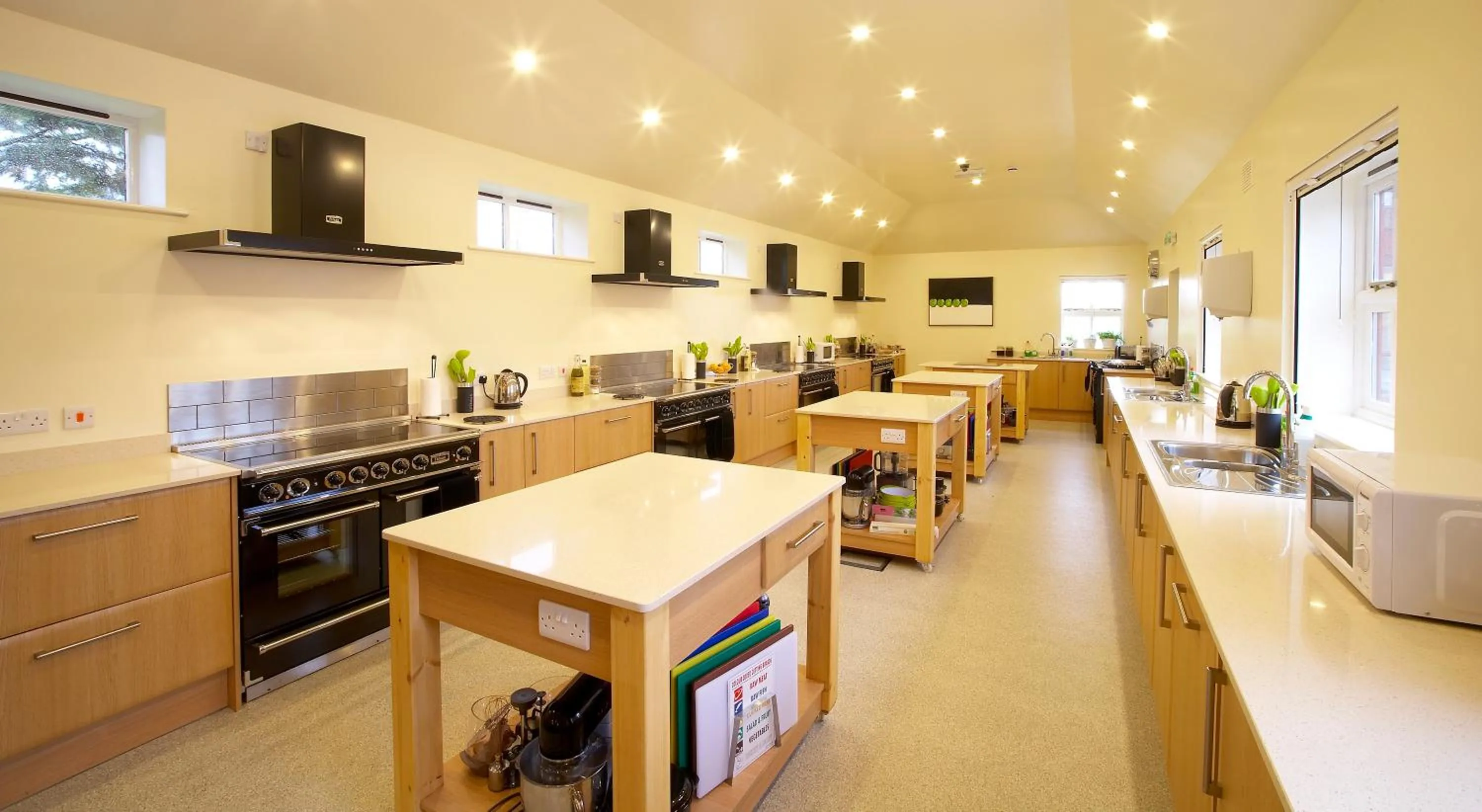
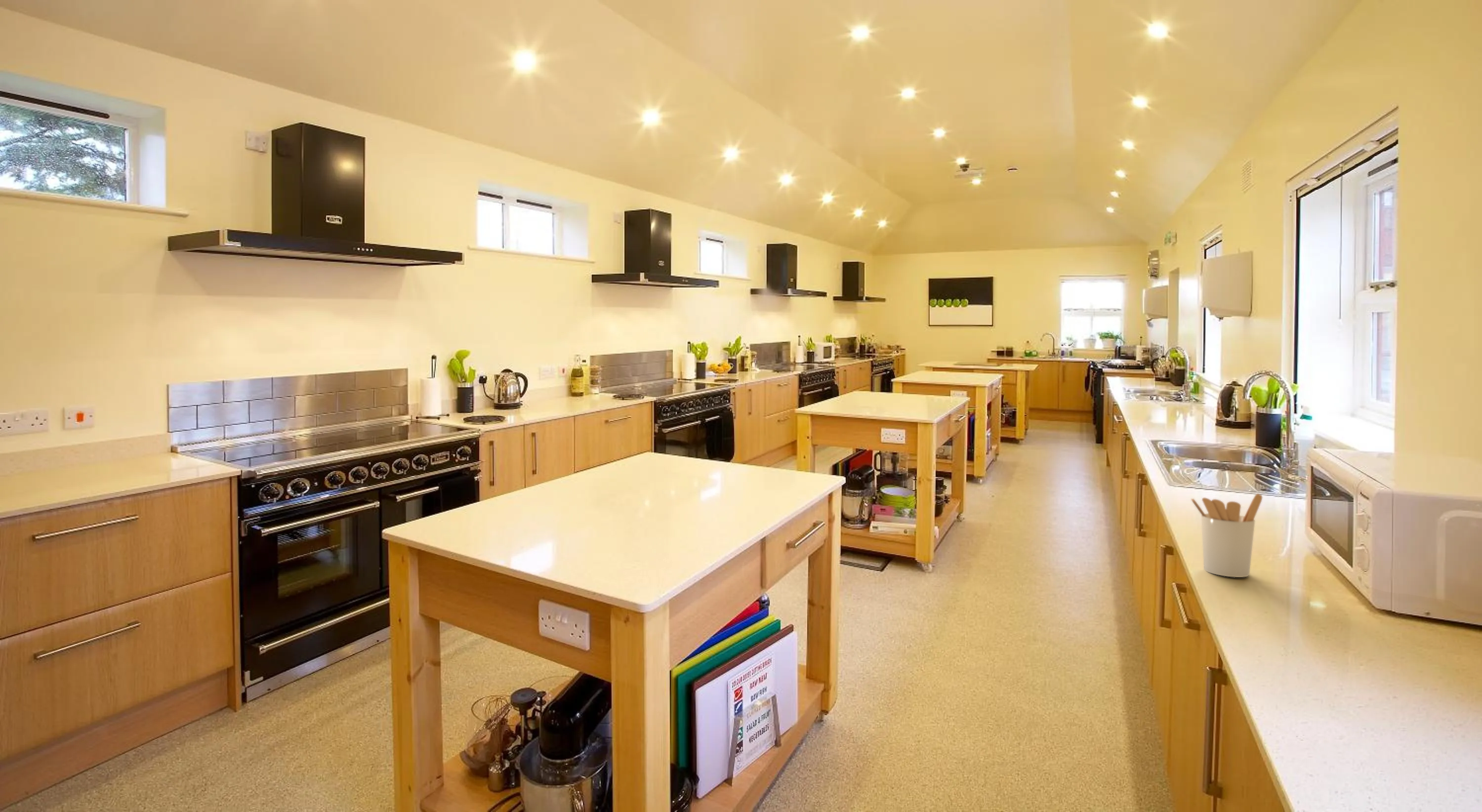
+ utensil holder [1191,493,1263,578]
